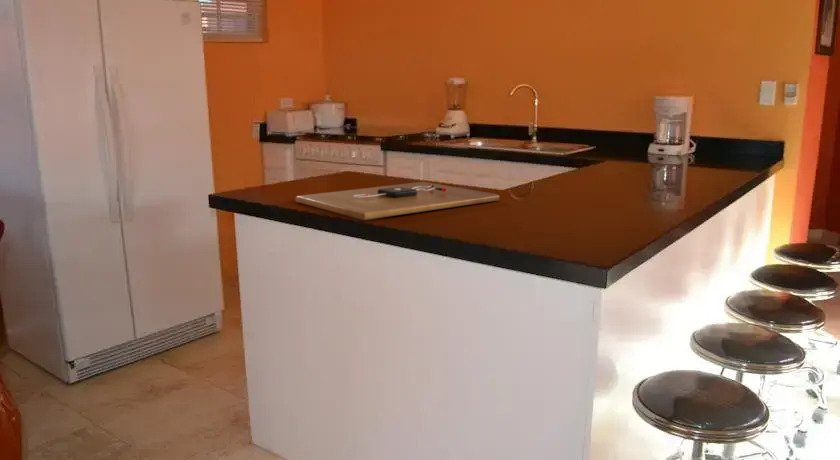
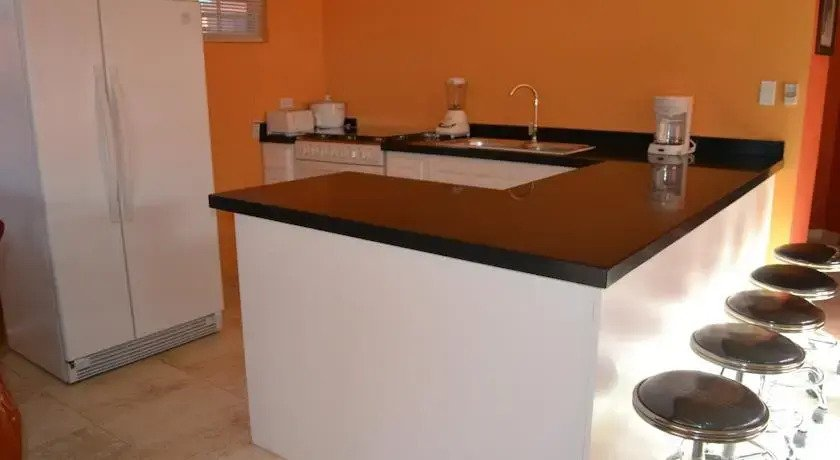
- cutting board [294,181,500,221]
